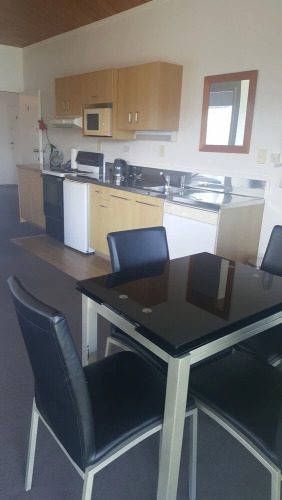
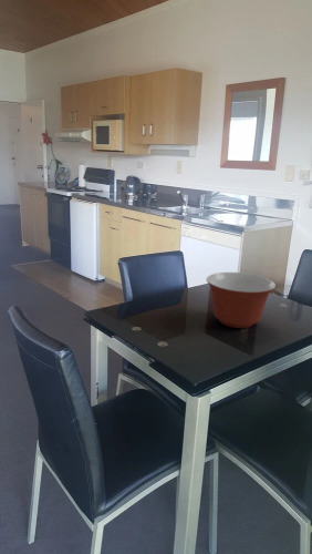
+ mixing bowl [206,271,277,329]
